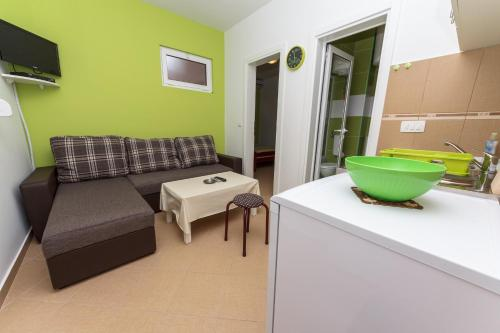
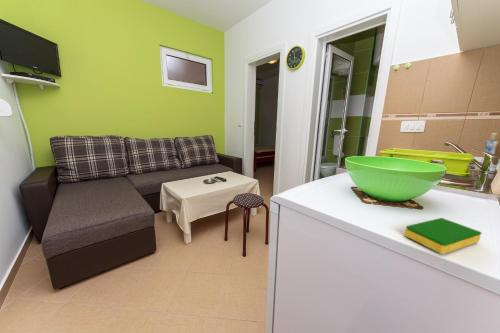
+ dish sponge [404,217,482,255]
